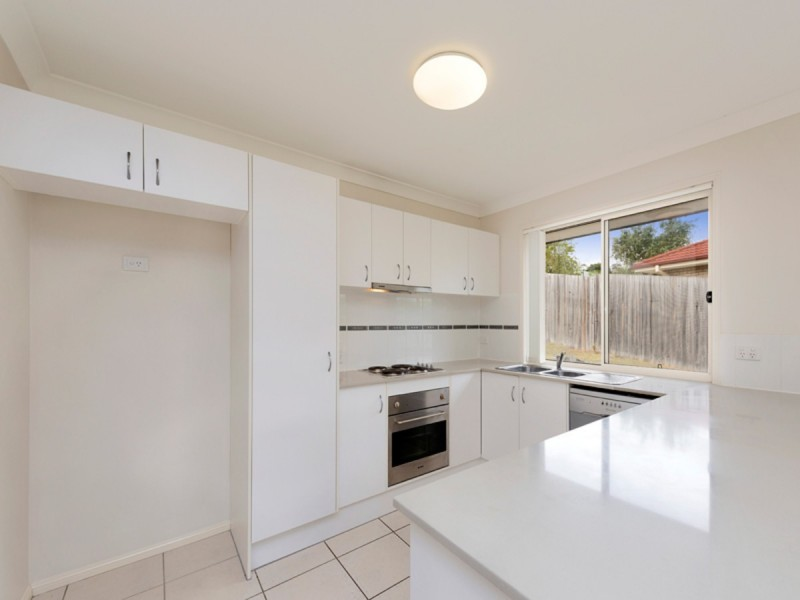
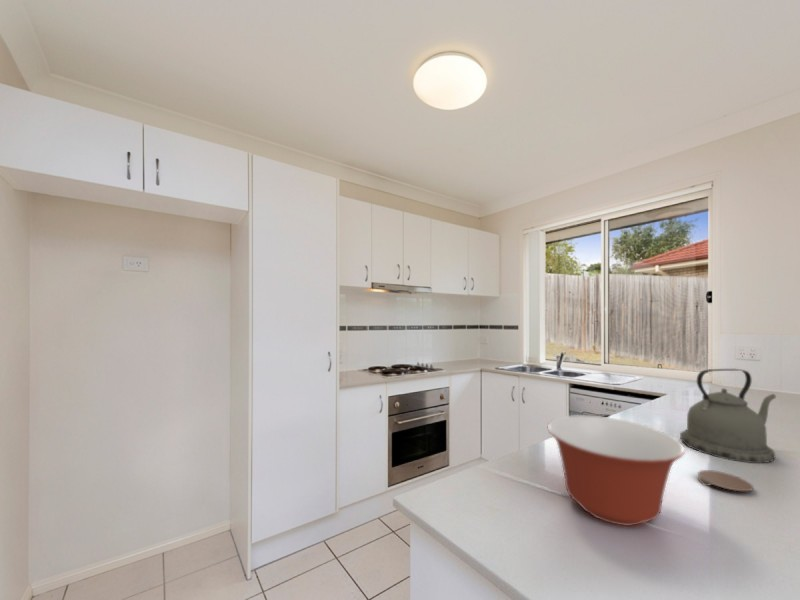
+ mixing bowl [547,414,686,527]
+ coaster [697,469,755,492]
+ kettle [679,368,777,464]
